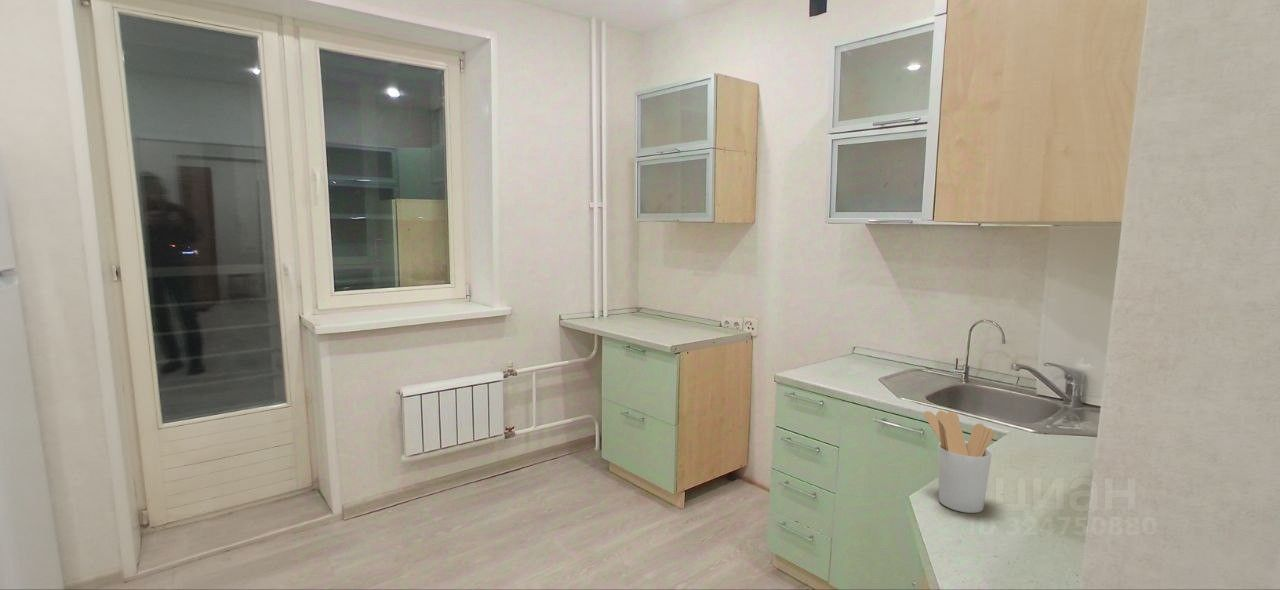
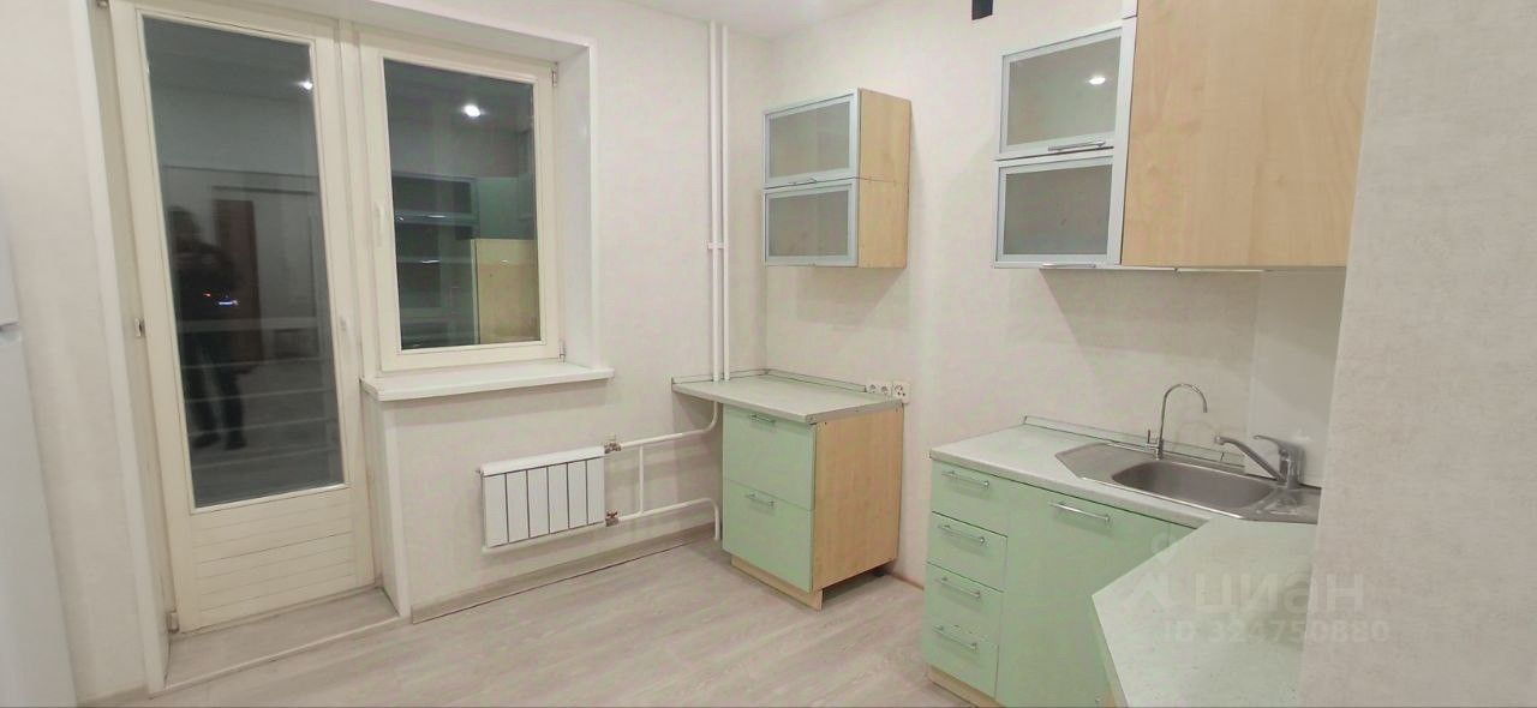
- utensil holder [923,410,995,514]
